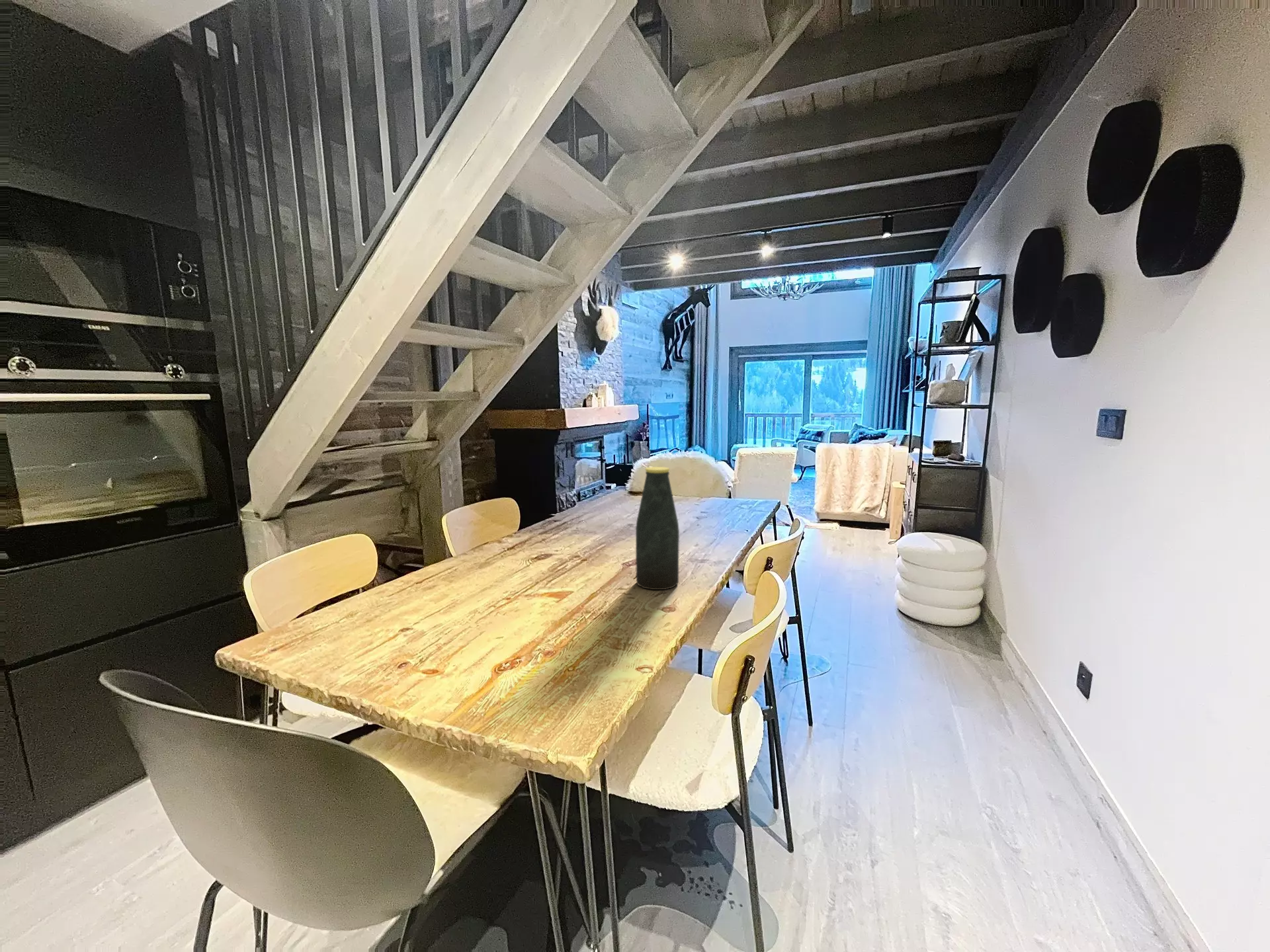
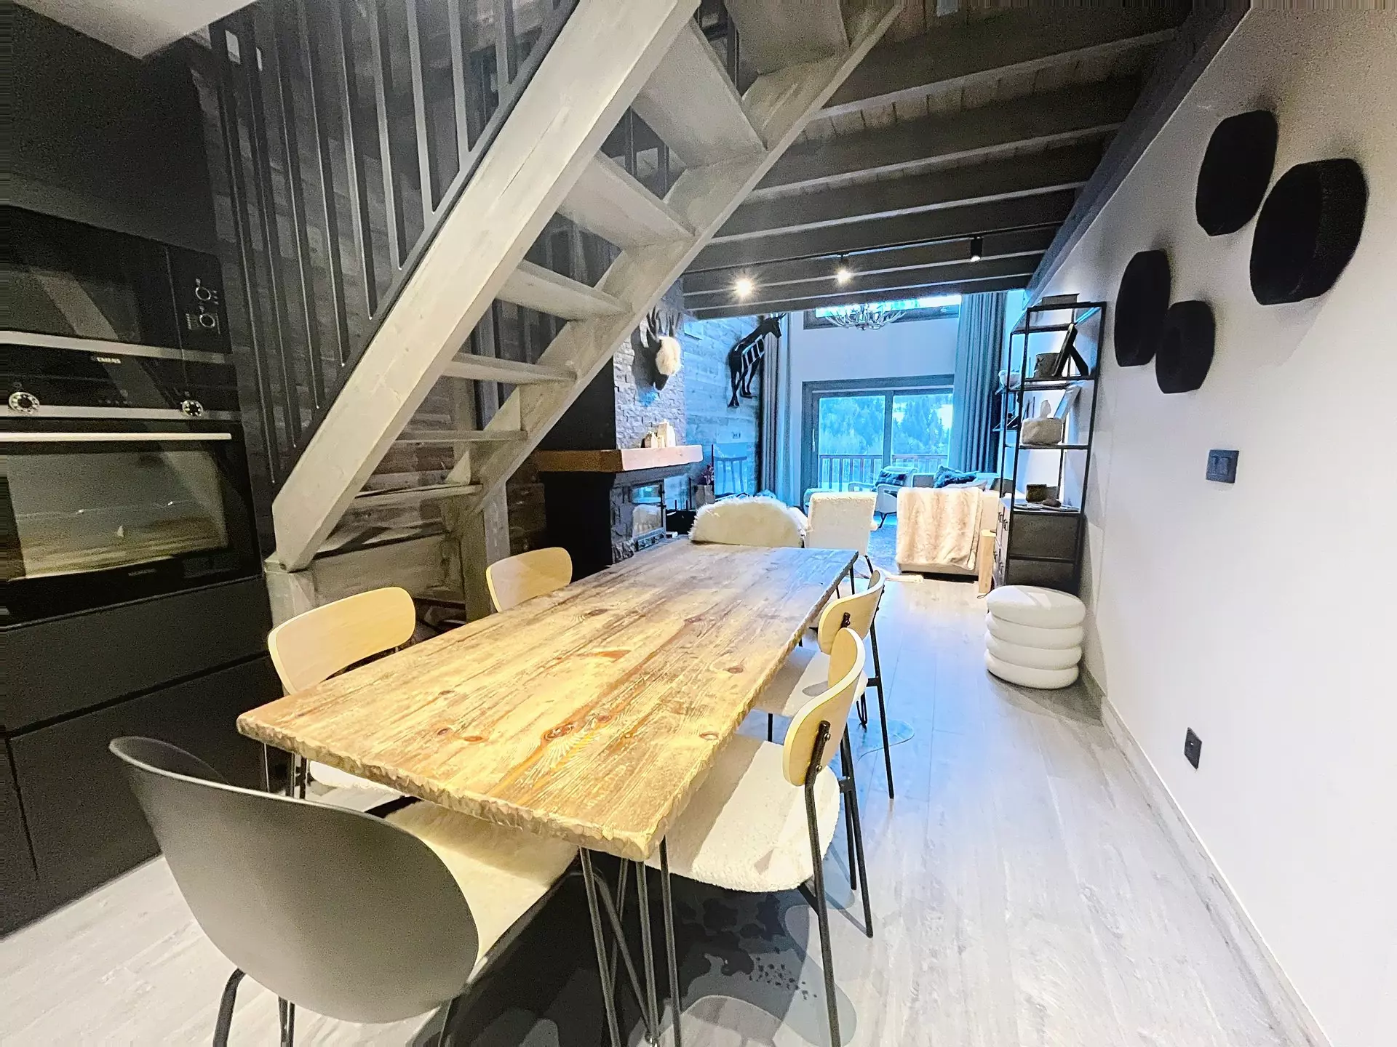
- bottle [635,466,680,590]
